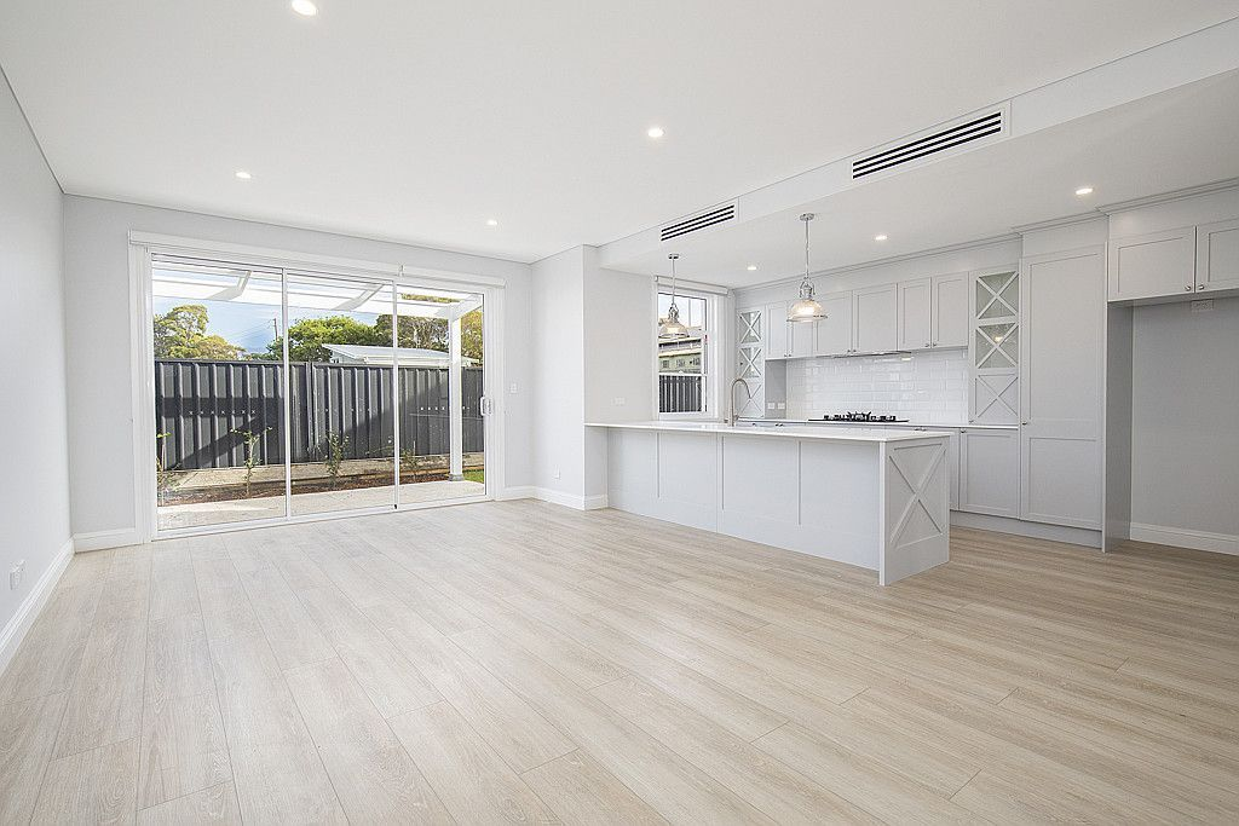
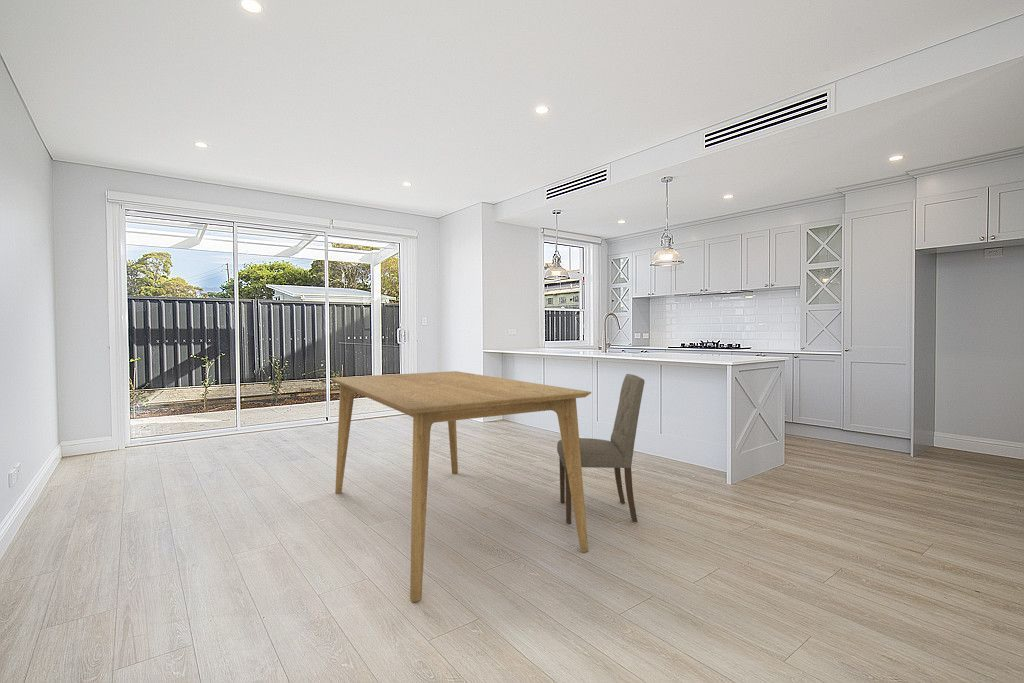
+ dining chair [556,373,645,524]
+ dining table [330,370,592,603]
